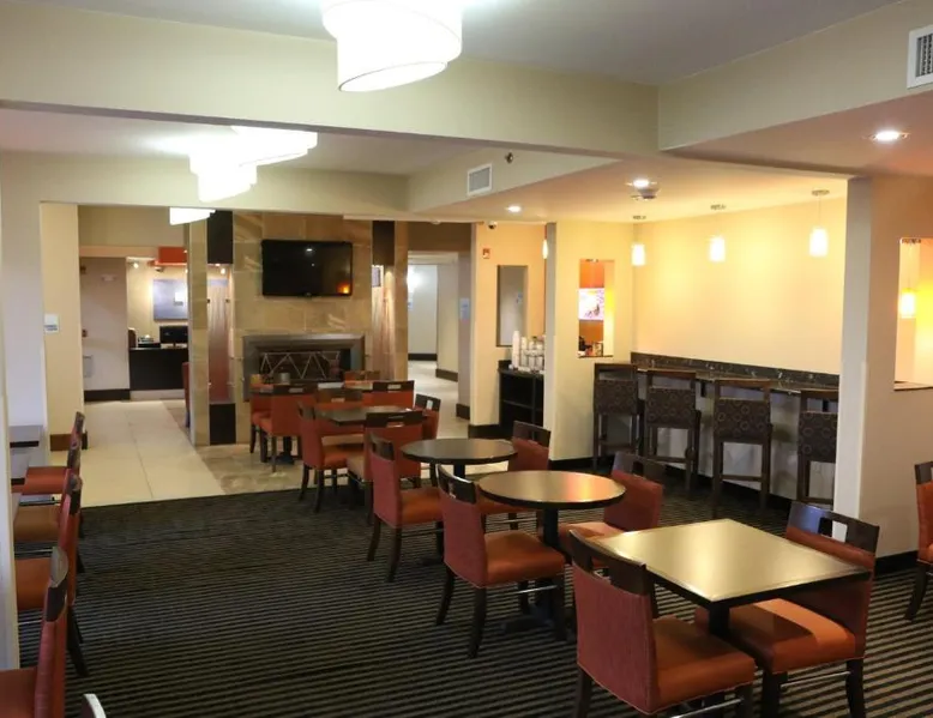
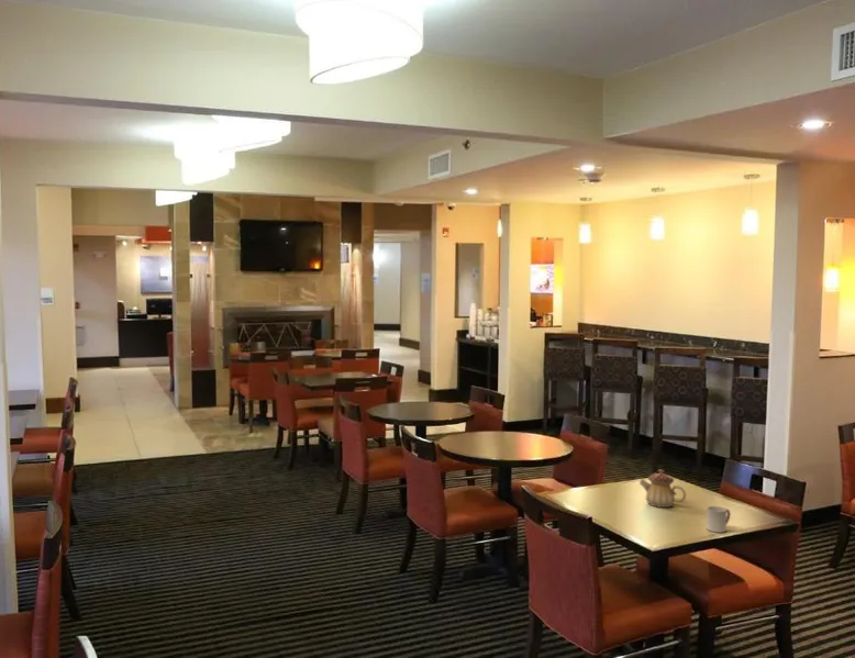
+ teapot [639,468,687,509]
+ cup [706,505,732,534]
